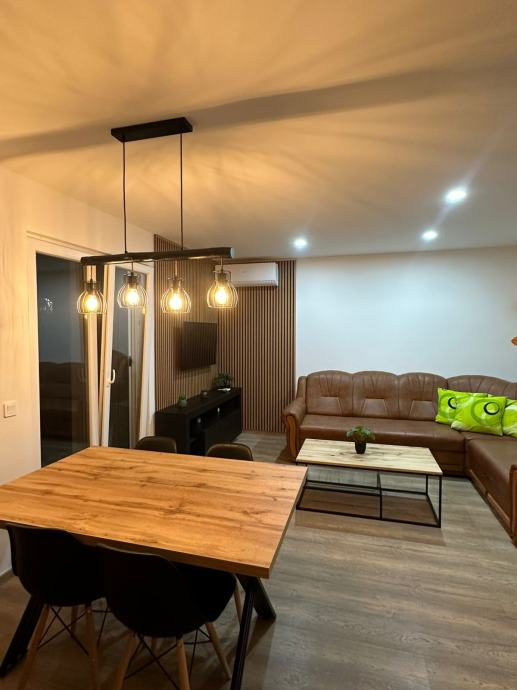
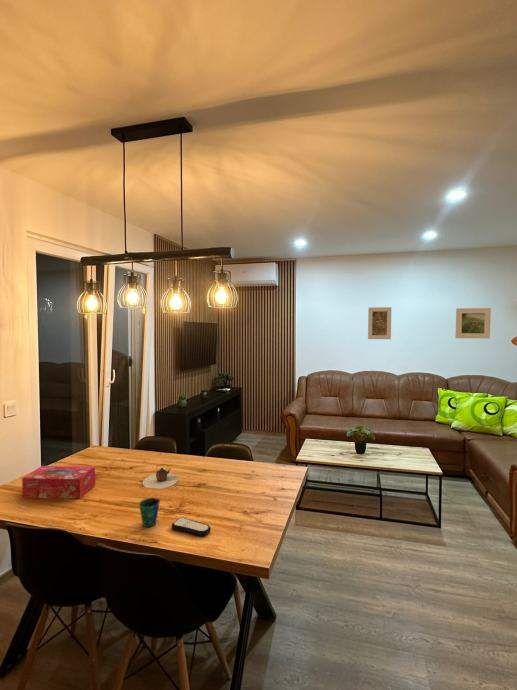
+ teapot [142,463,179,490]
+ tissue box [21,465,96,500]
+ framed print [455,307,492,340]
+ remote control [171,517,212,537]
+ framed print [367,306,392,340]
+ cup [138,497,161,528]
